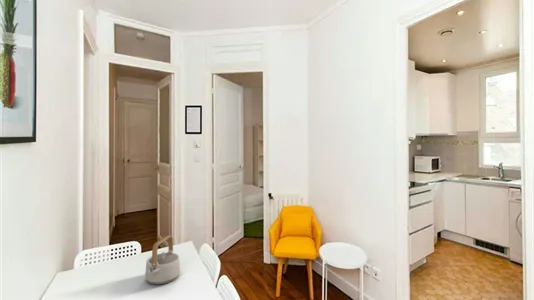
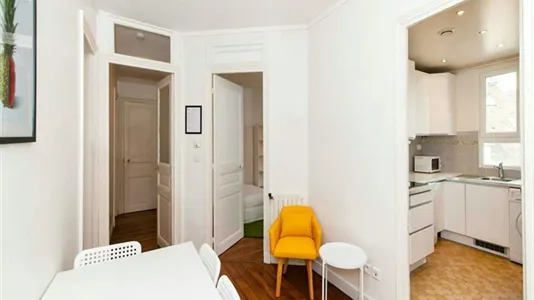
- teapot [144,235,181,286]
